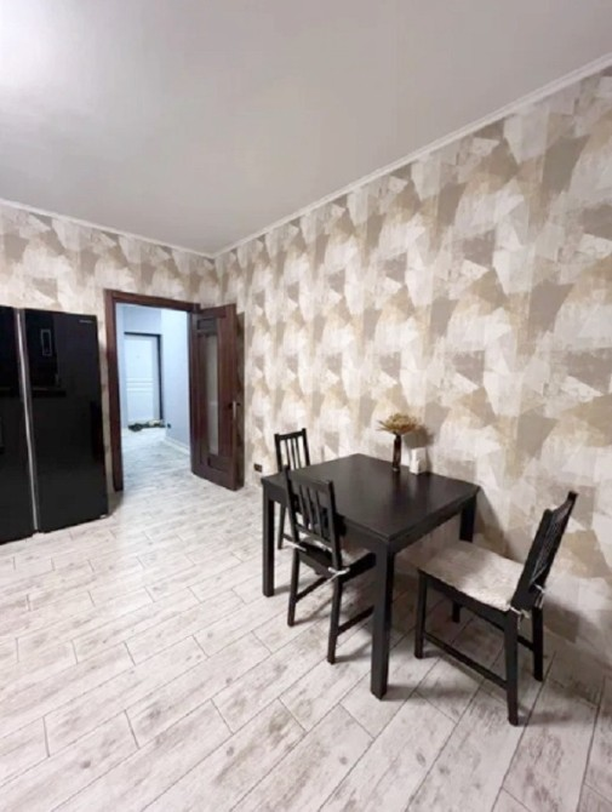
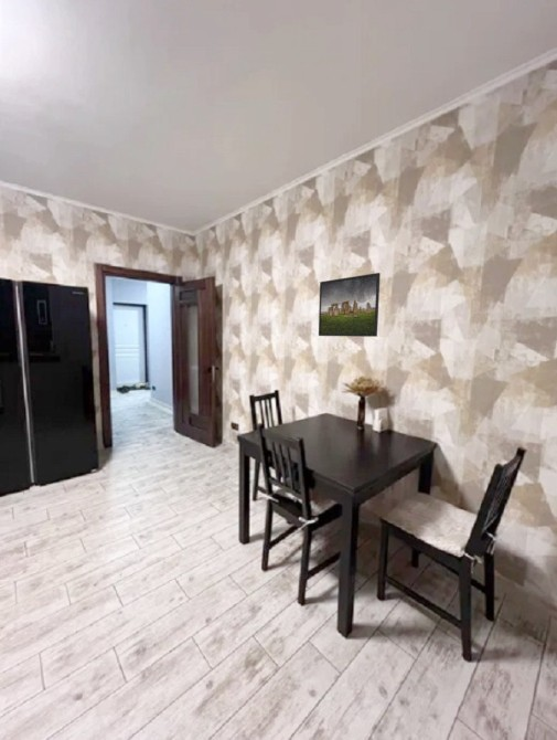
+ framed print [318,272,382,338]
